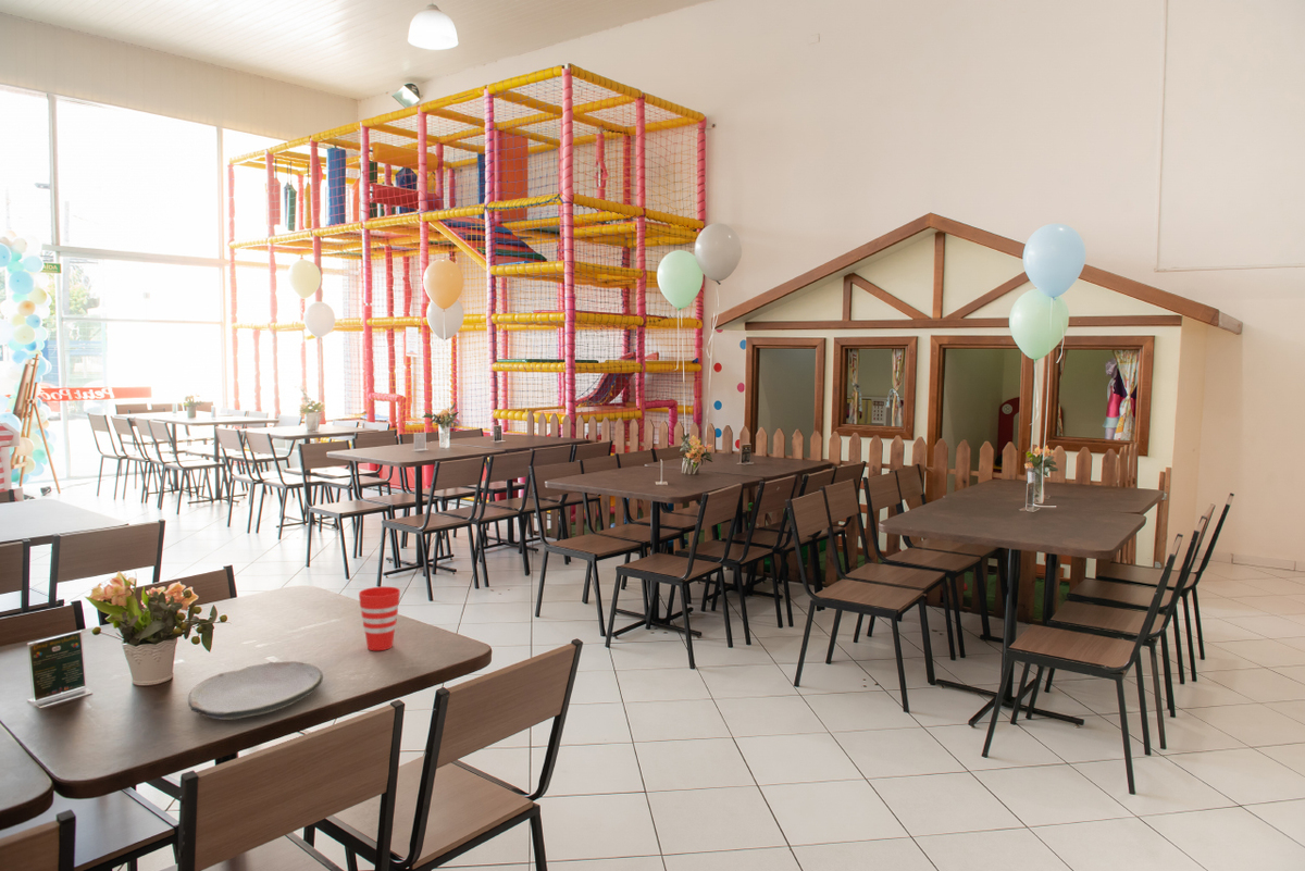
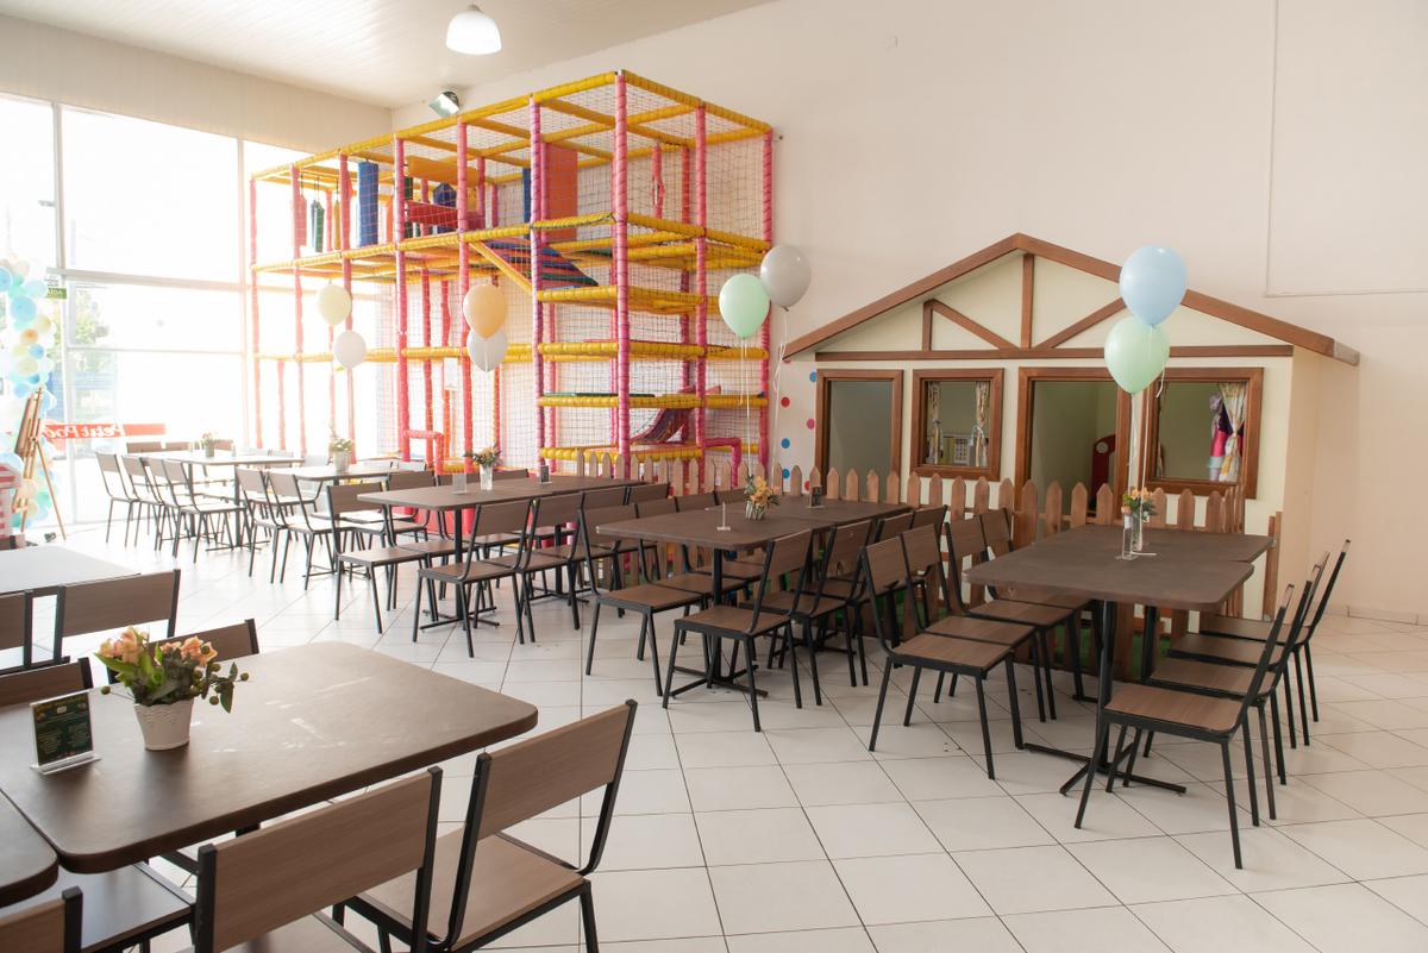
- cup [358,586,401,651]
- plate [187,660,324,721]
